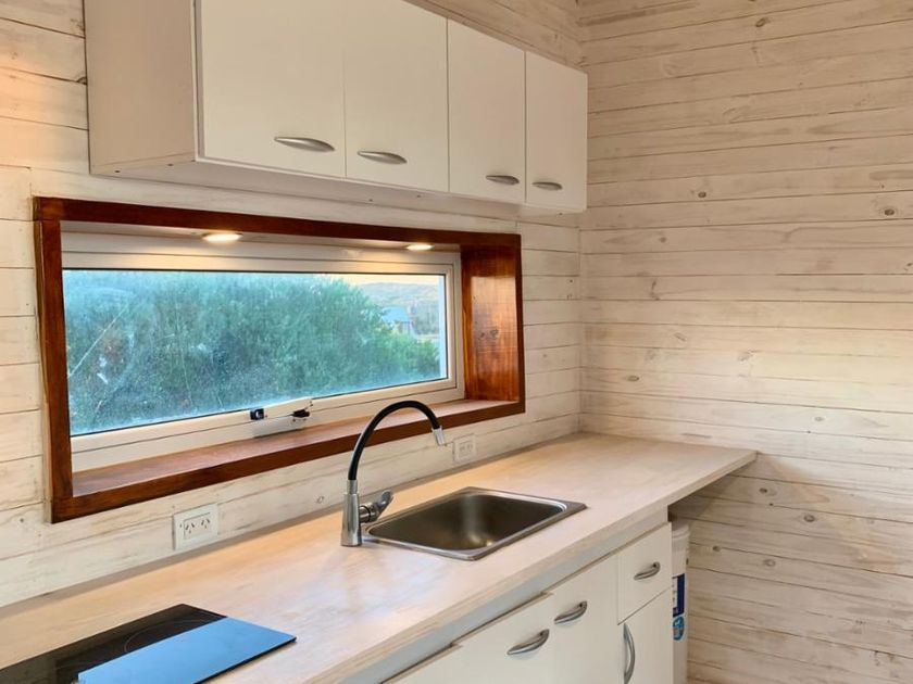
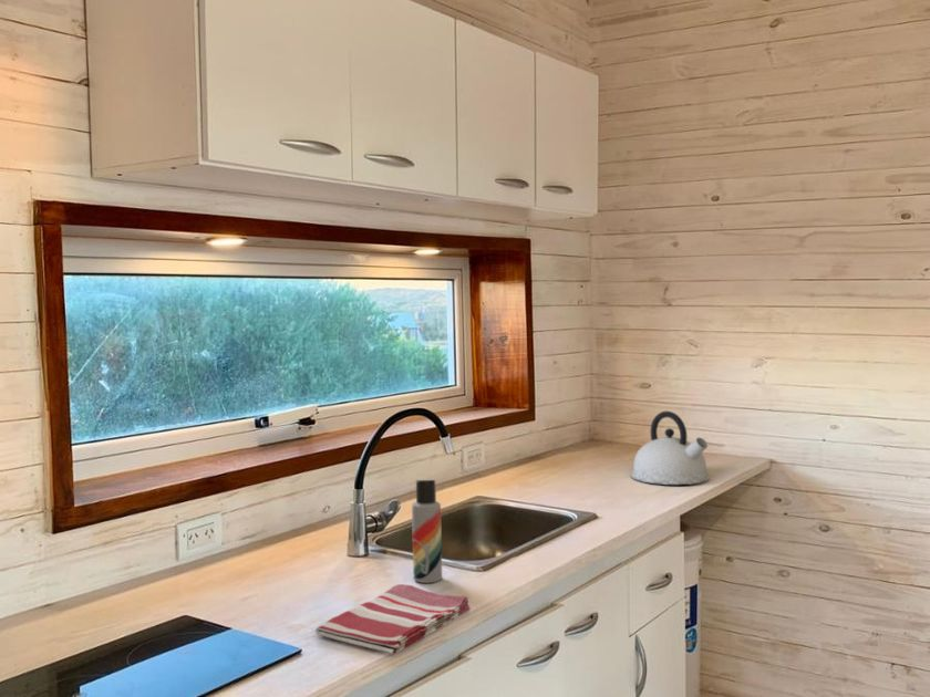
+ lotion bottle [411,479,443,584]
+ kettle [630,410,711,486]
+ dish towel [314,583,472,655]
